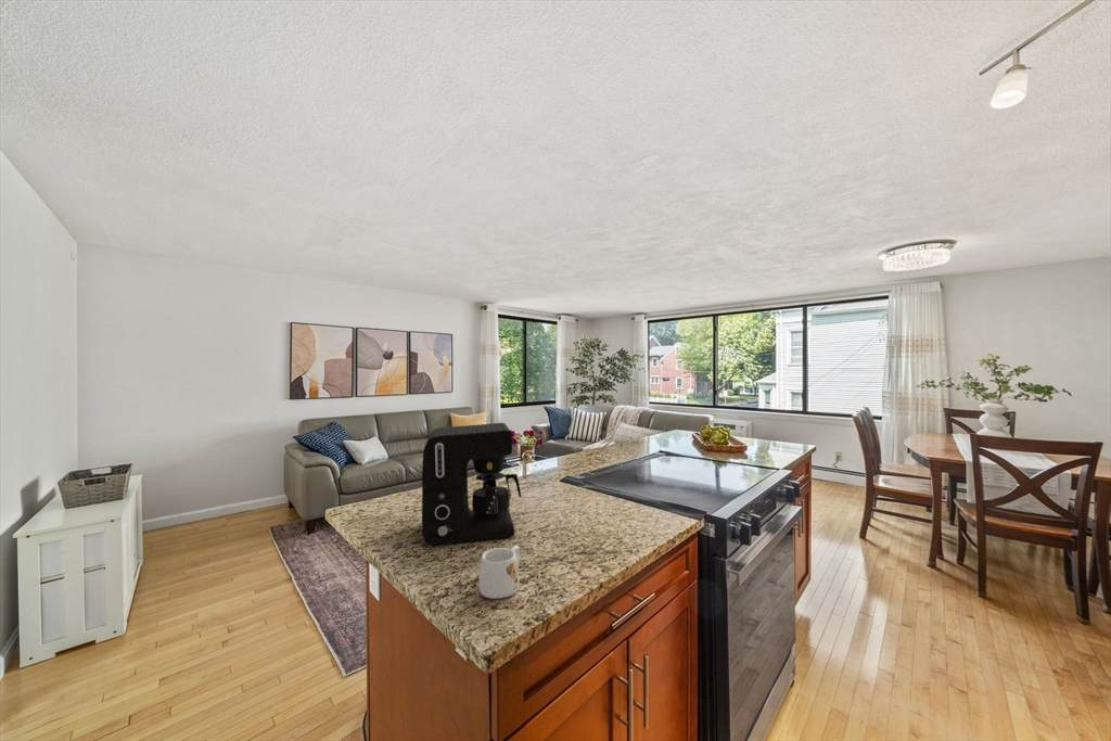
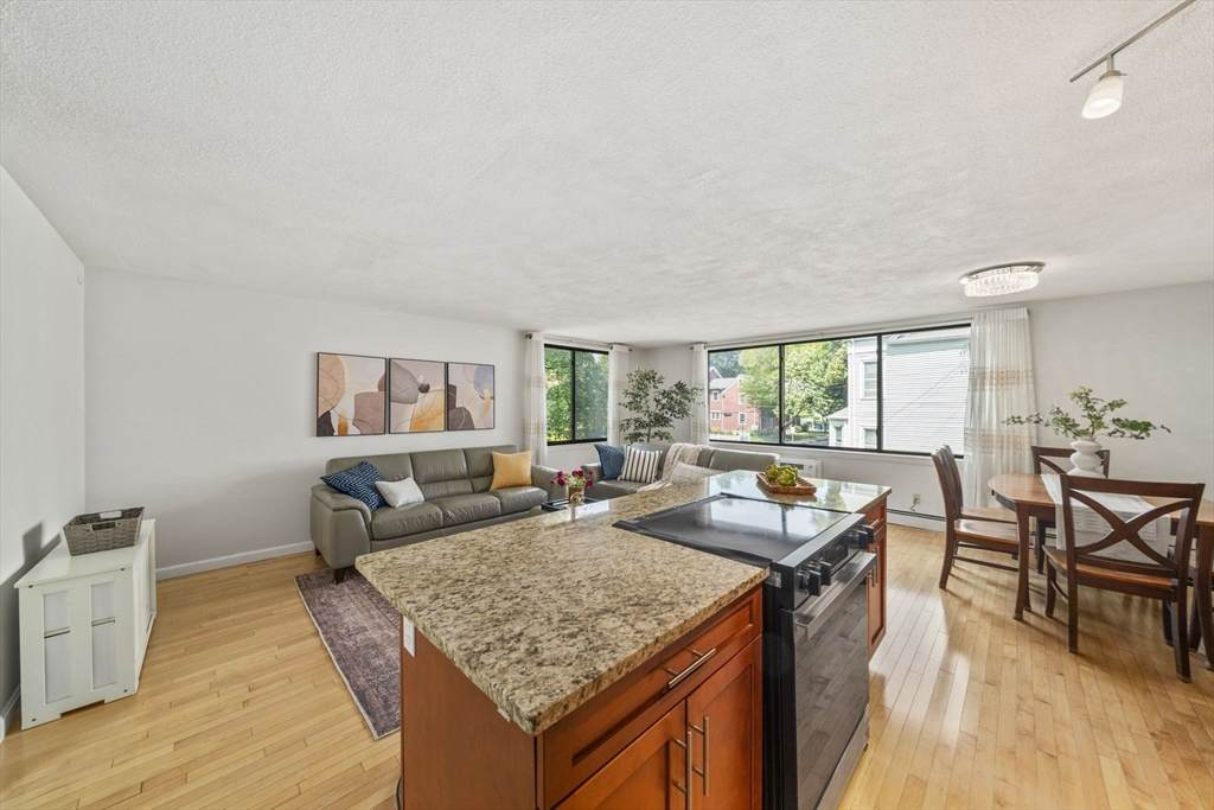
- mug [478,545,522,600]
- coffee maker [421,422,522,546]
